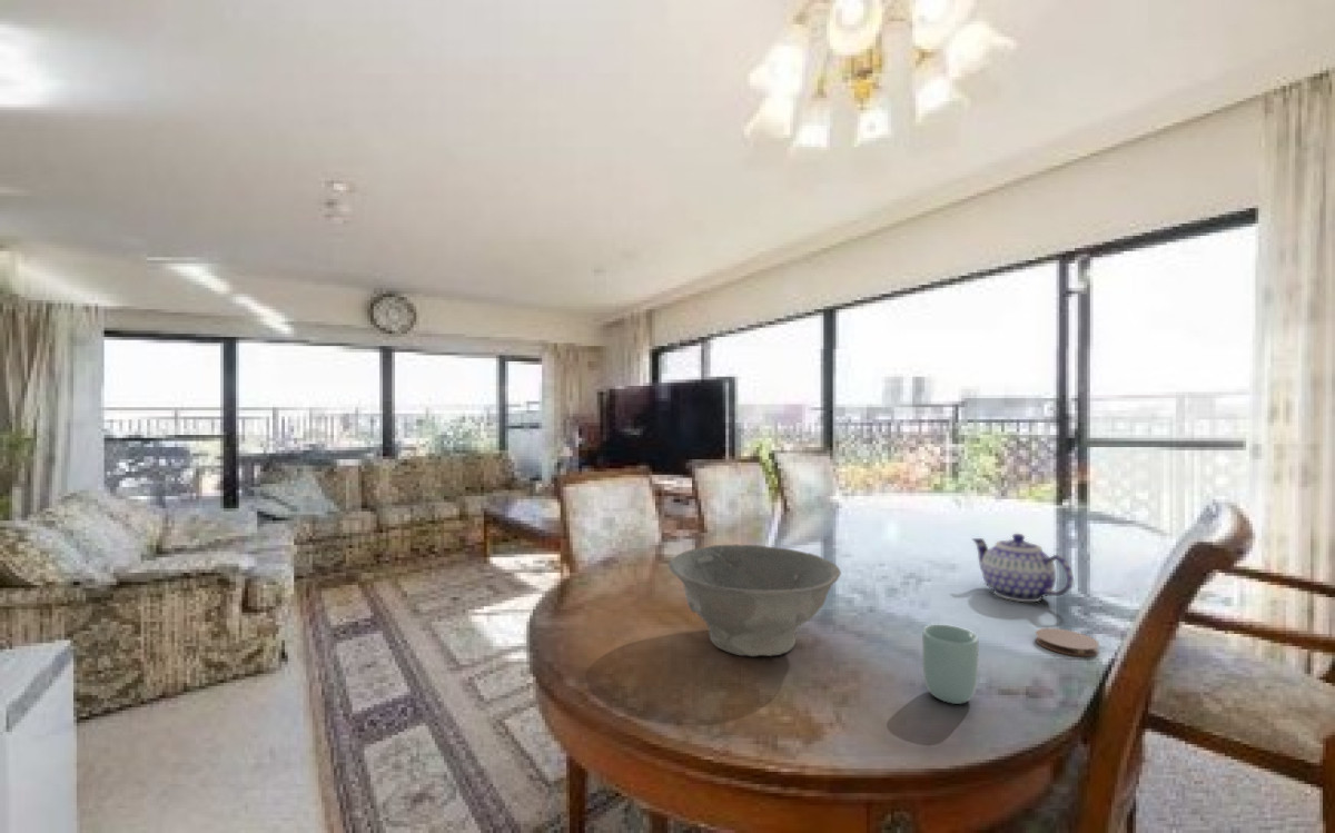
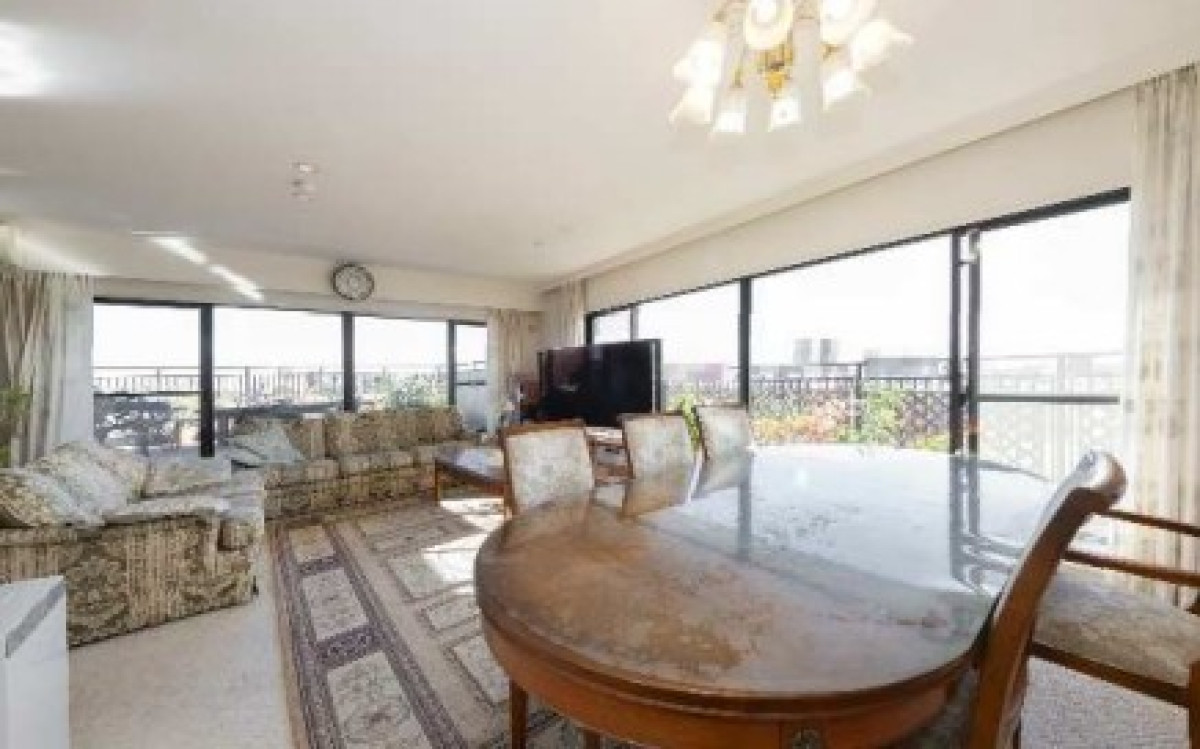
- coaster [1035,627,1100,657]
- bowl [668,543,842,657]
- cup [921,623,980,705]
- teapot [970,533,1075,603]
